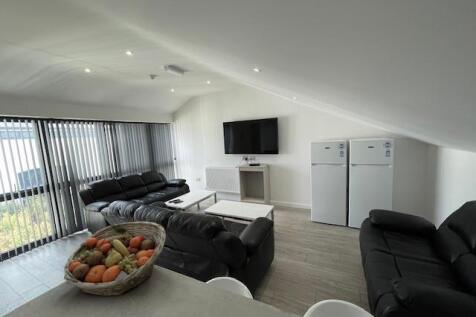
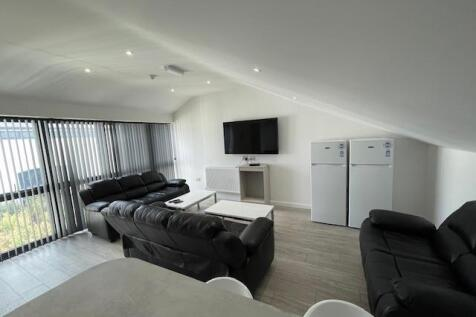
- fruit basket [63,220,167,297]
